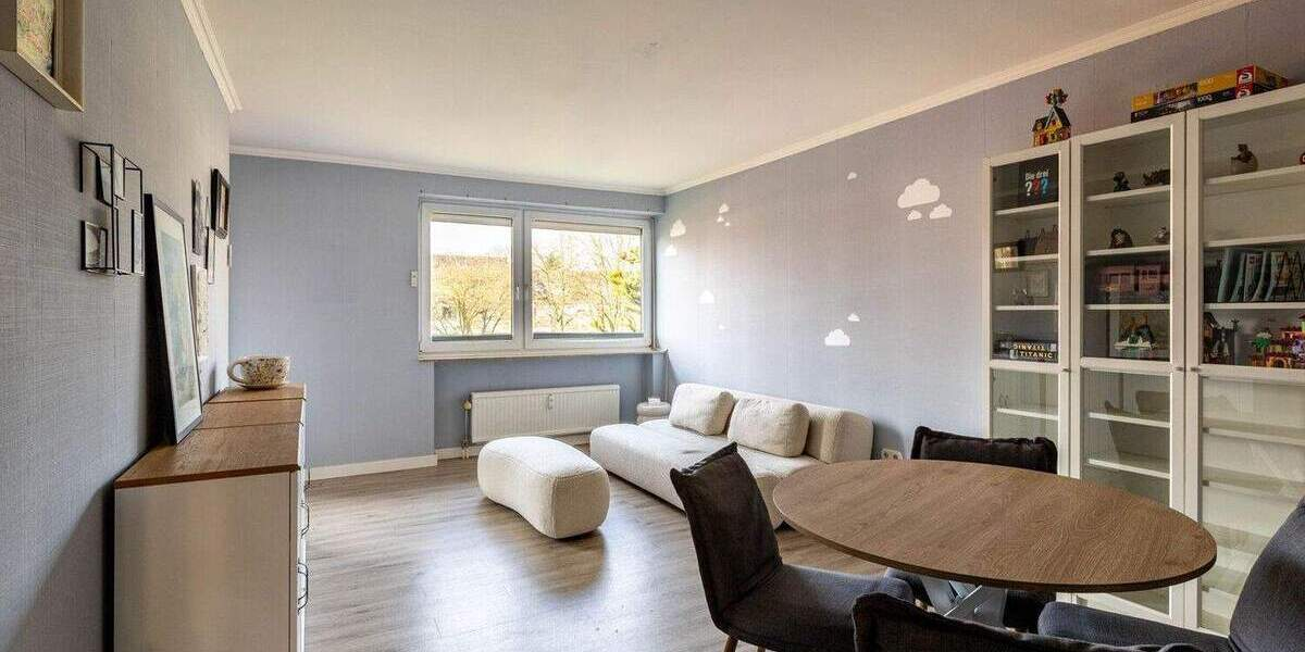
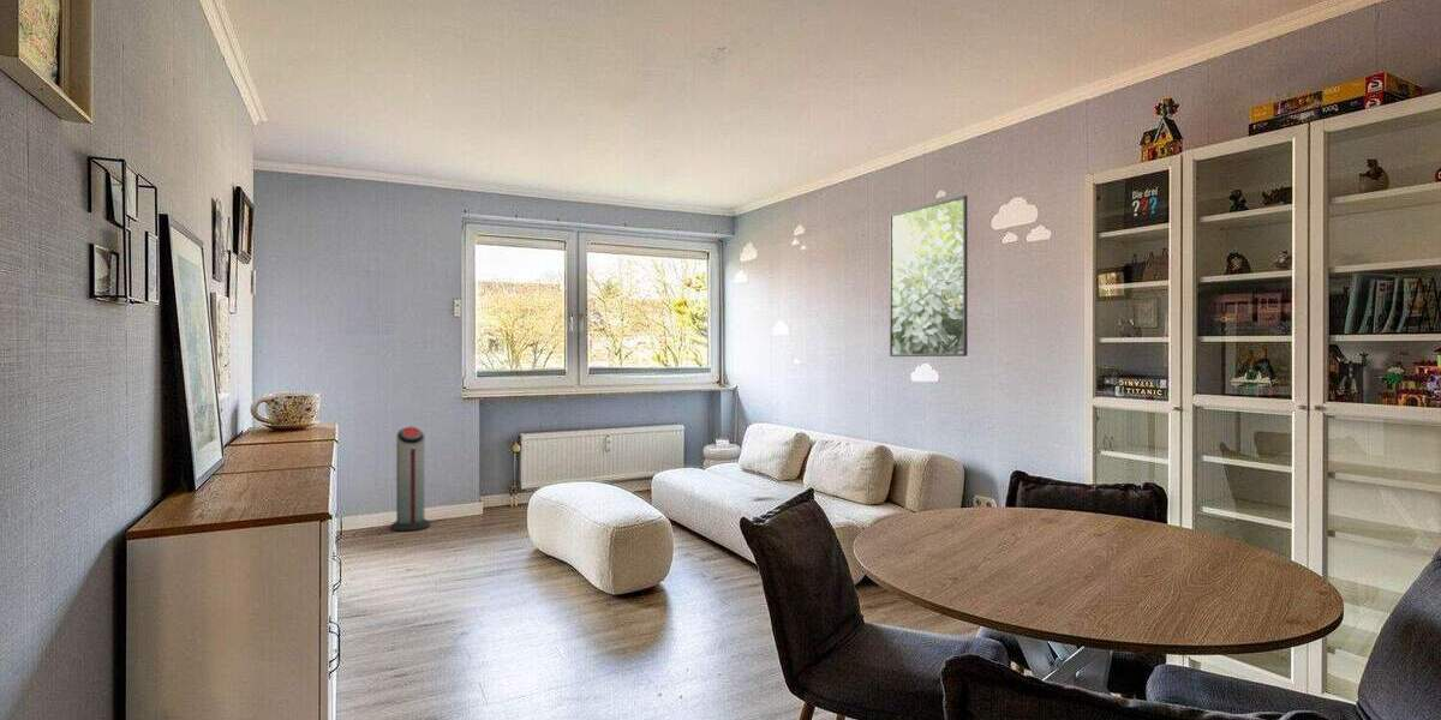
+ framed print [889,194,969,358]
+ air purifier [390,426,431,532]
